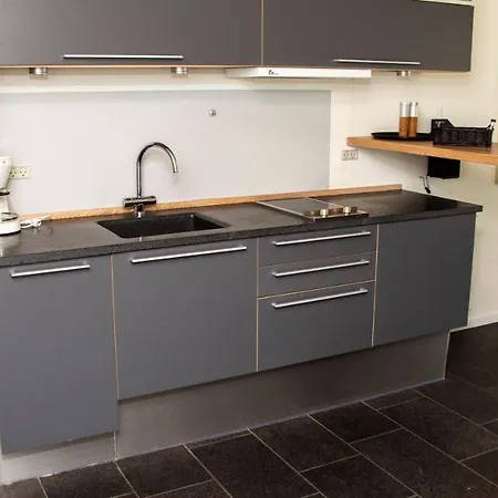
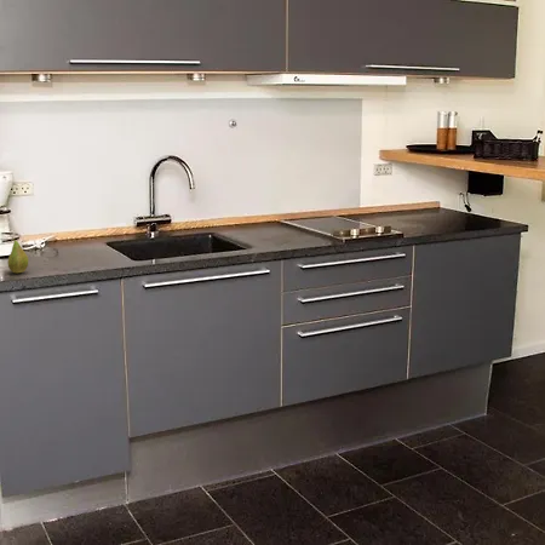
+ fruit [7,236,29,274]
